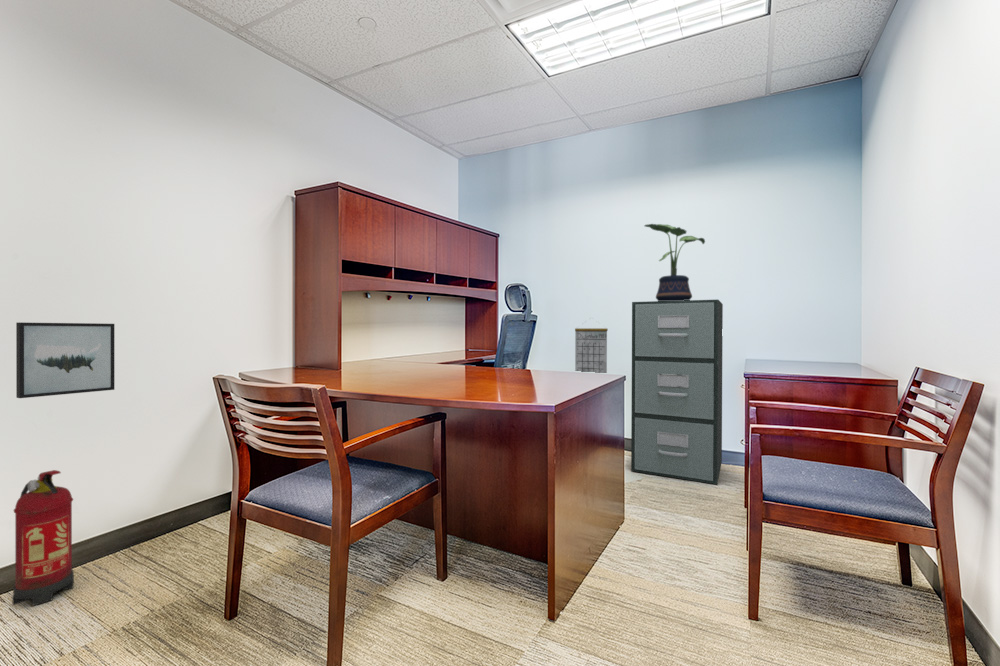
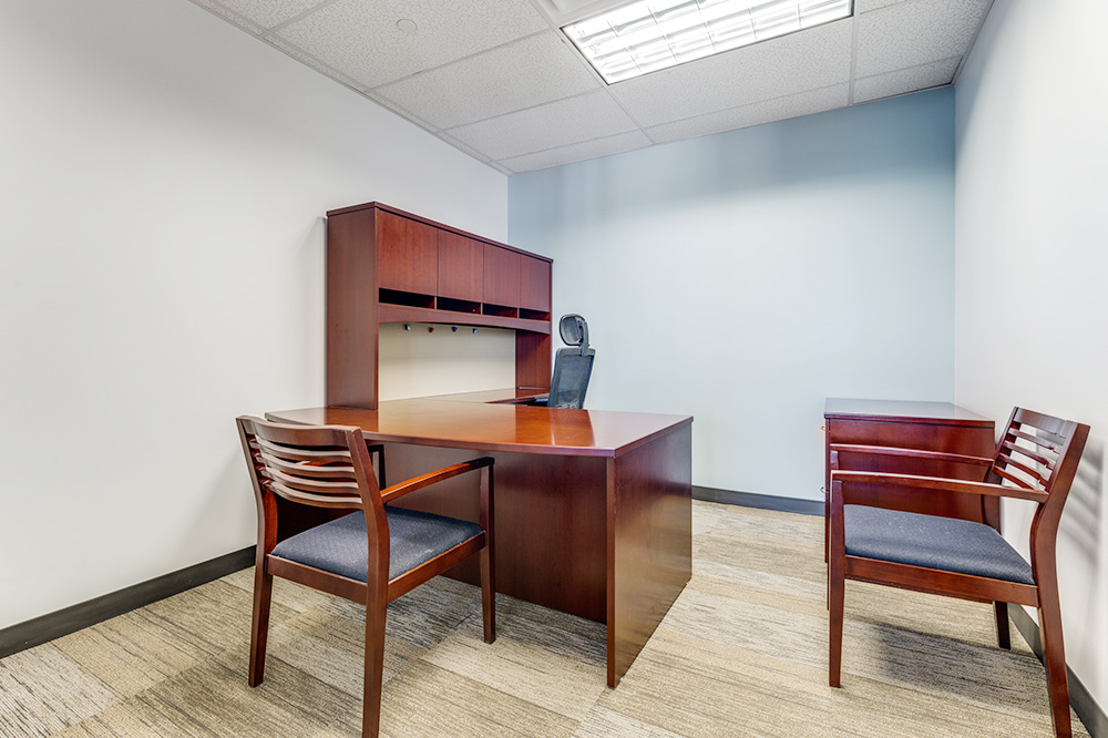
- potted plant [643,223,706,301]
- calendar [574,316,609,374]
- wall art [15,321,115,399]
- fire extinguisher [12,469,75,607]
- filing cabinet [630,299,724,485]
